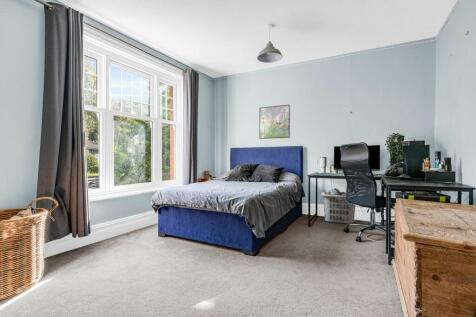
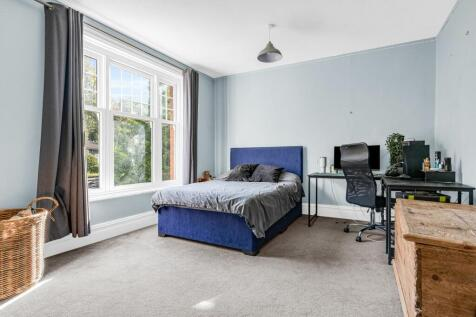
- clothes hamper [320,187,356,225]
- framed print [258,104,291,140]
